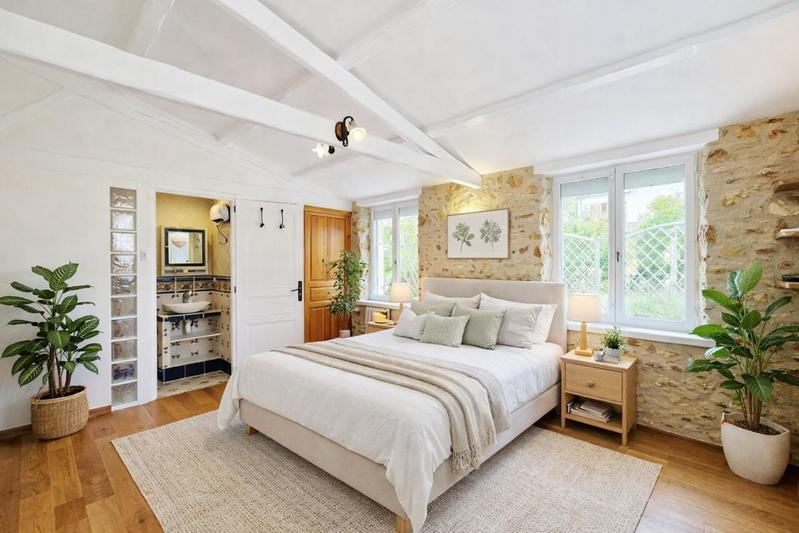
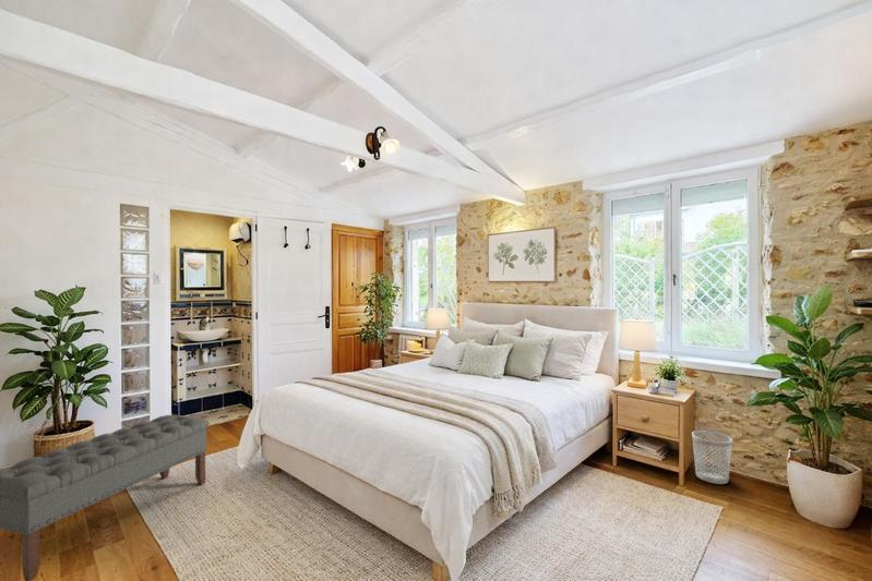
+ wastebasket [691,429,733,485]
+ bench [0,414,210,581]
